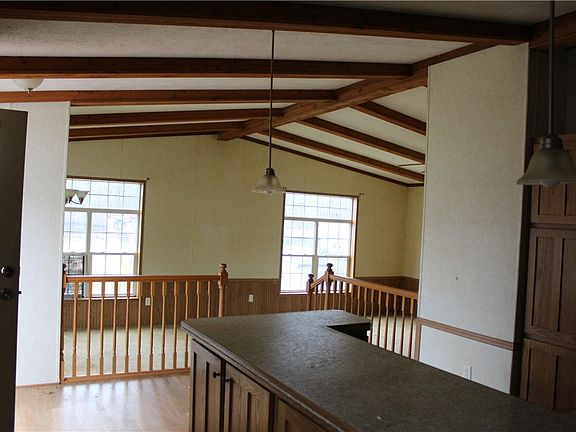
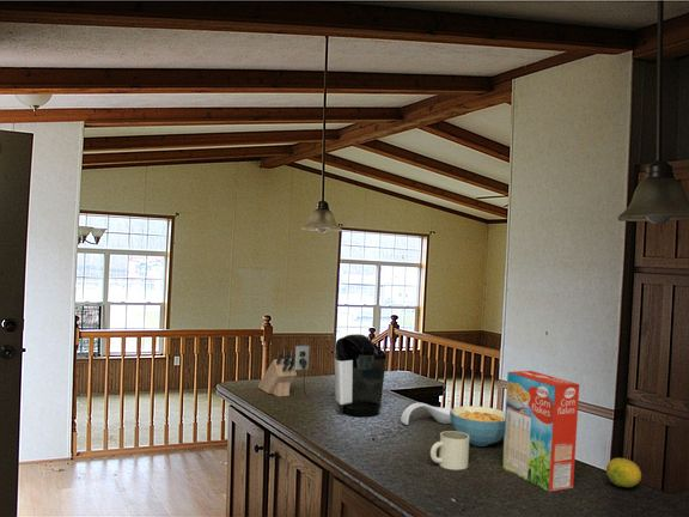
+ mug [429,430,470,472]
+ knife block [257,349,298,397]
+ cereal box [501,370,580,493]
+ coffee maker [294,333,388,419]
+ fruit [605,457,642,488]
+ spoon rest [400,402,452,426]
+ cereal bowl [450,405,506,448]
